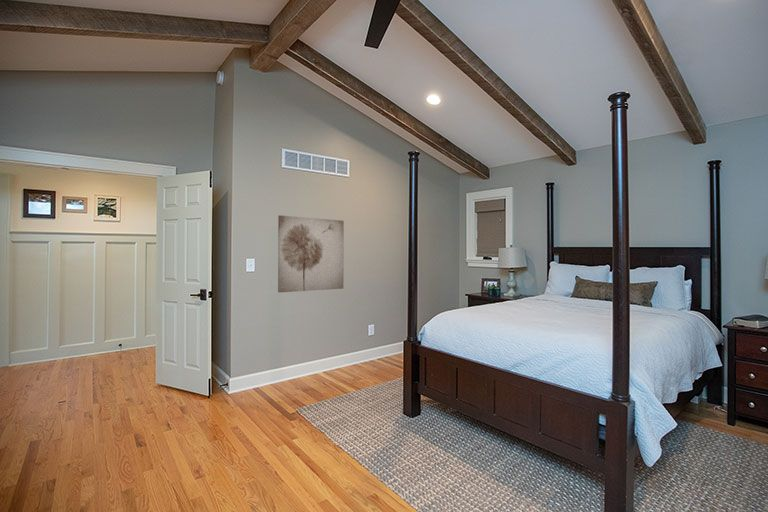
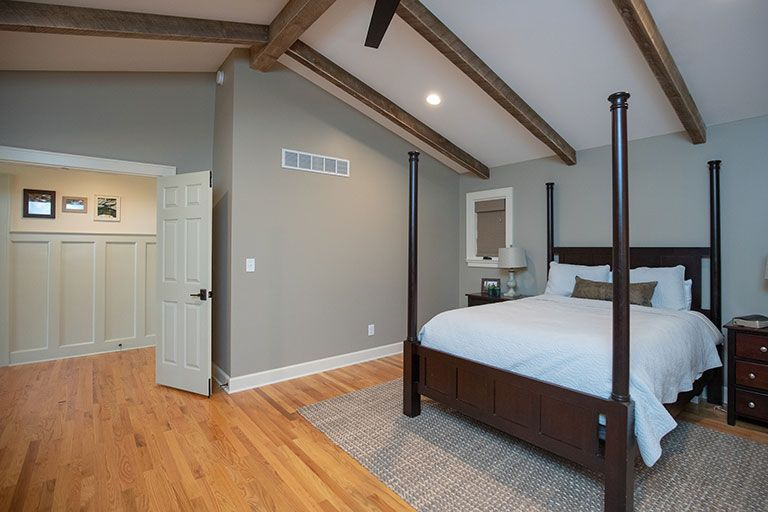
- wall art [277,215,345,293]
